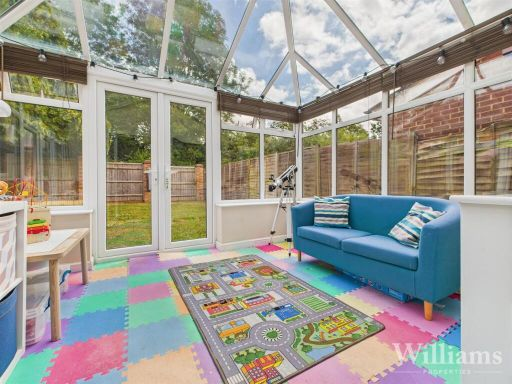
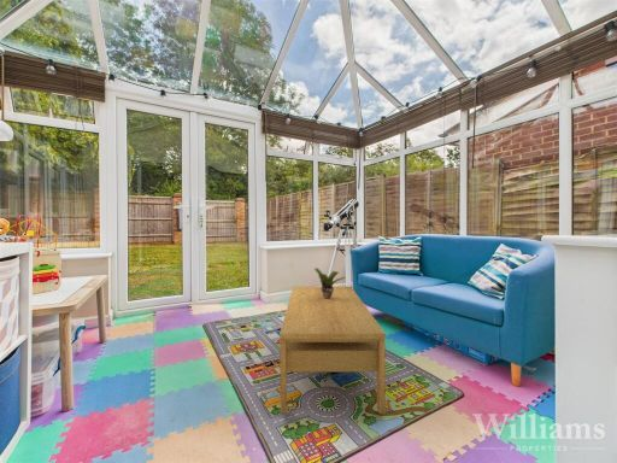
+ coffee table [278,286,387,415]
+ potted plant [313,266,347,299]
